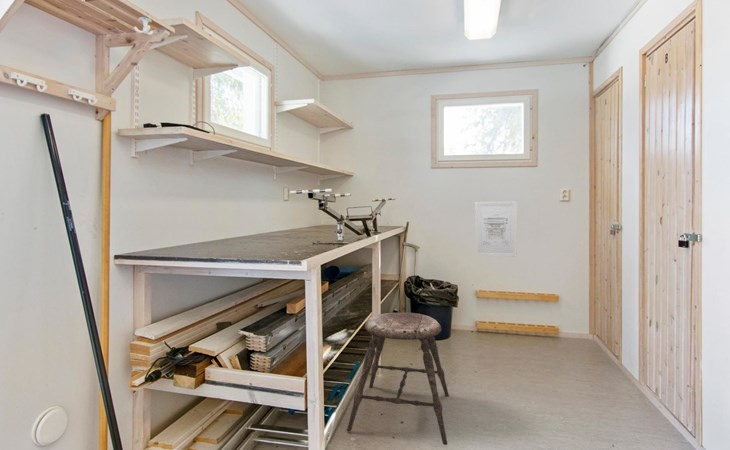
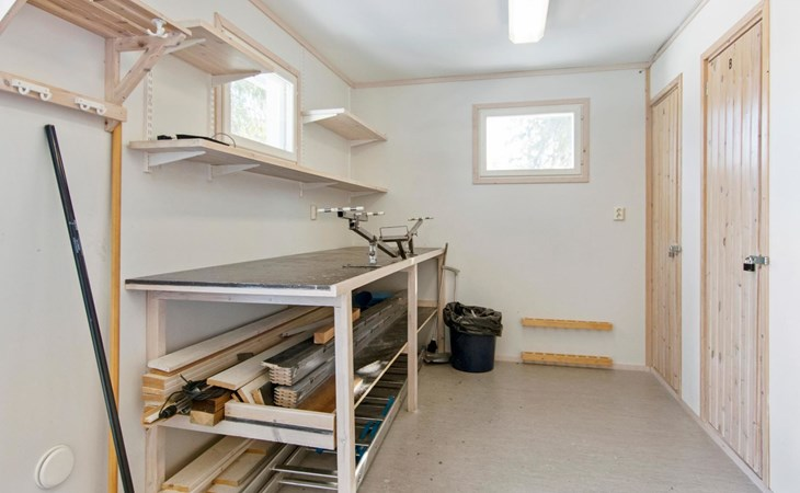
- wall art [474,200,518,258]
- stool [346,312,450,446]
